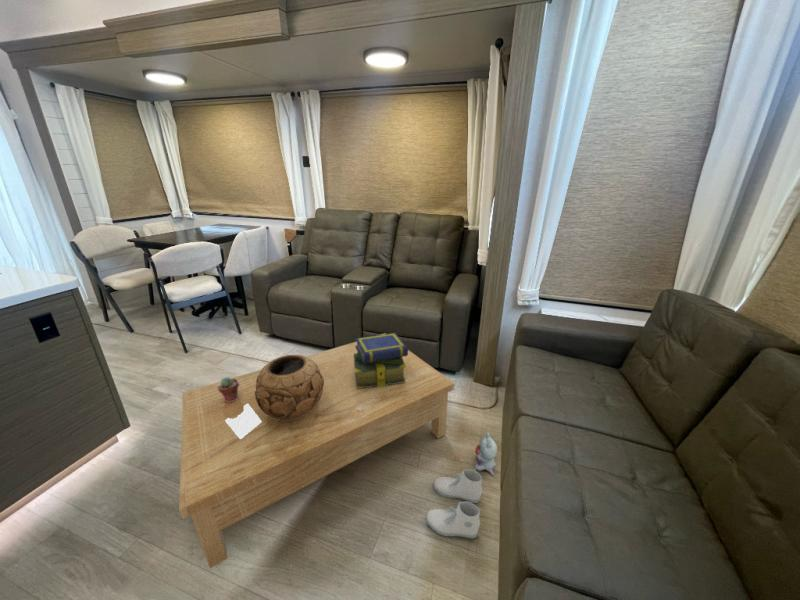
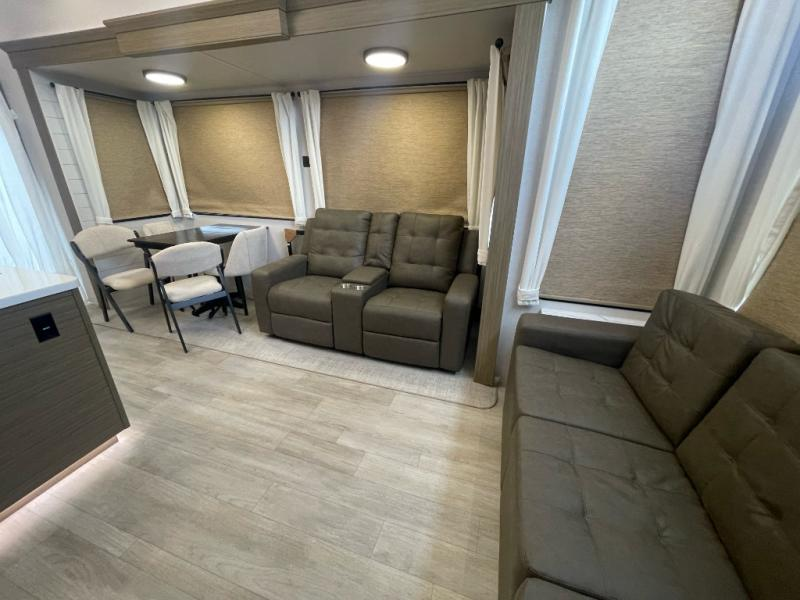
- plush toy [474,431,498,476]
- stack of books [354,332,409,389]
- potted succulent [218,376,239,402]
- boots [425,468,483,539]
- decorative bowl [255,354,324,420]
- coffee table [178,332,455,569]
